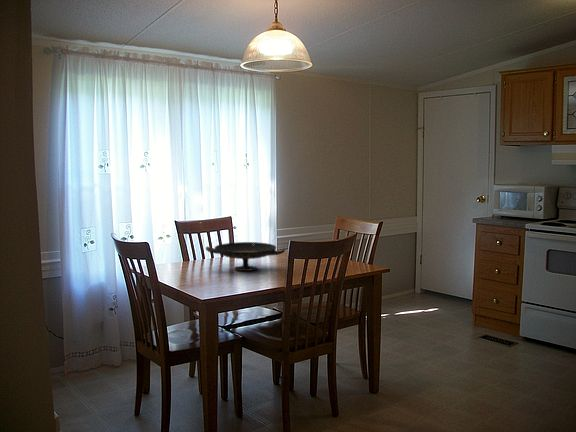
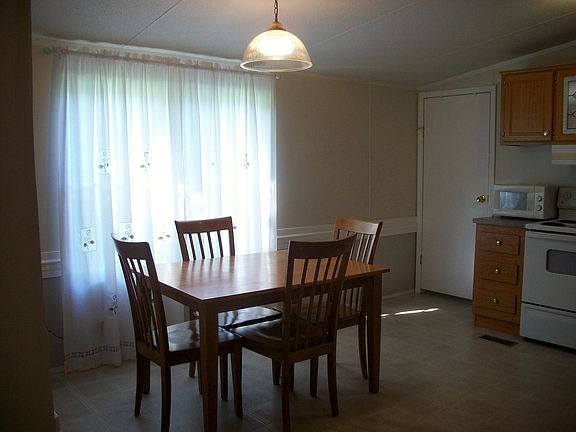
- decorative bowl [205,241,286,272]
